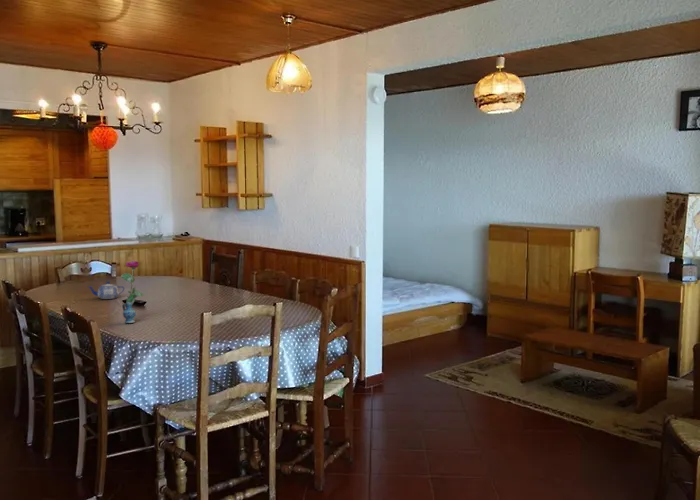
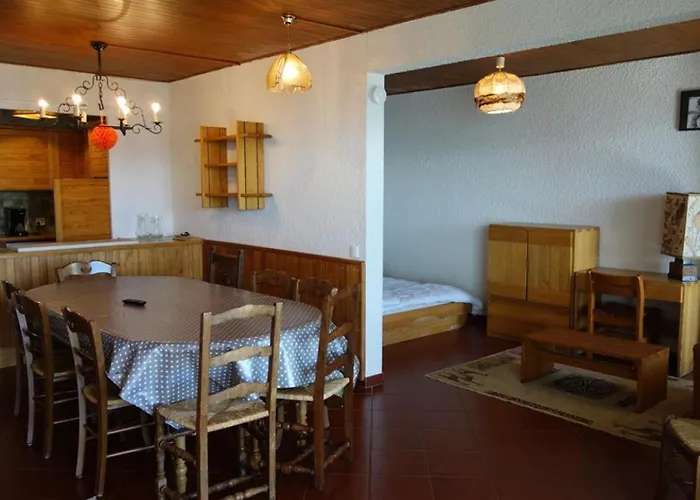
- vase [120,260,144,324]
- teapot [88,281,125,300]
